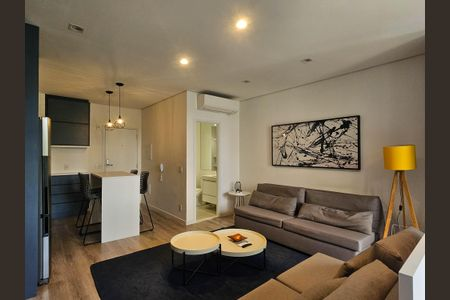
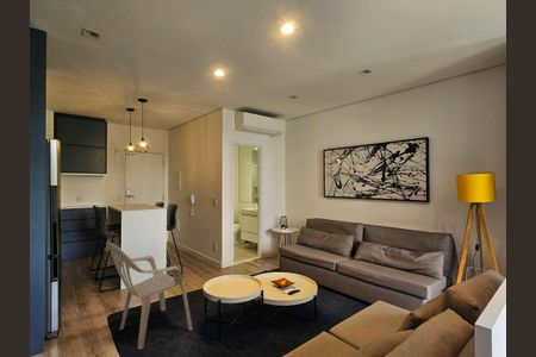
+ armchair [106,242,194,351]
